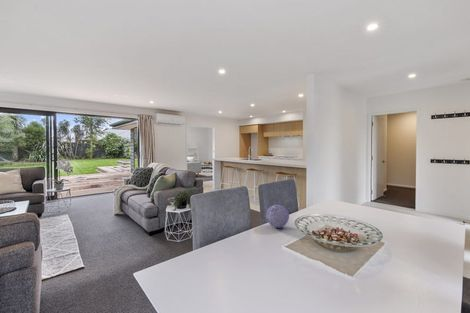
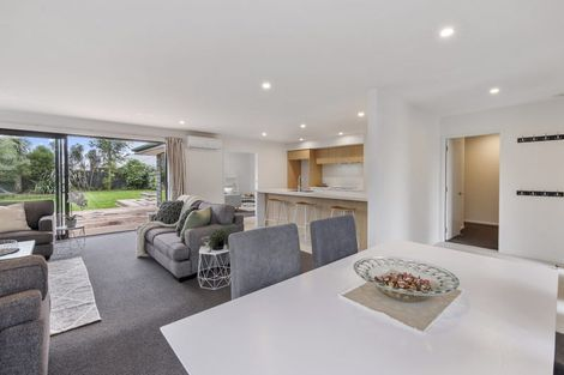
- decorative ball [265,204,290,229]
